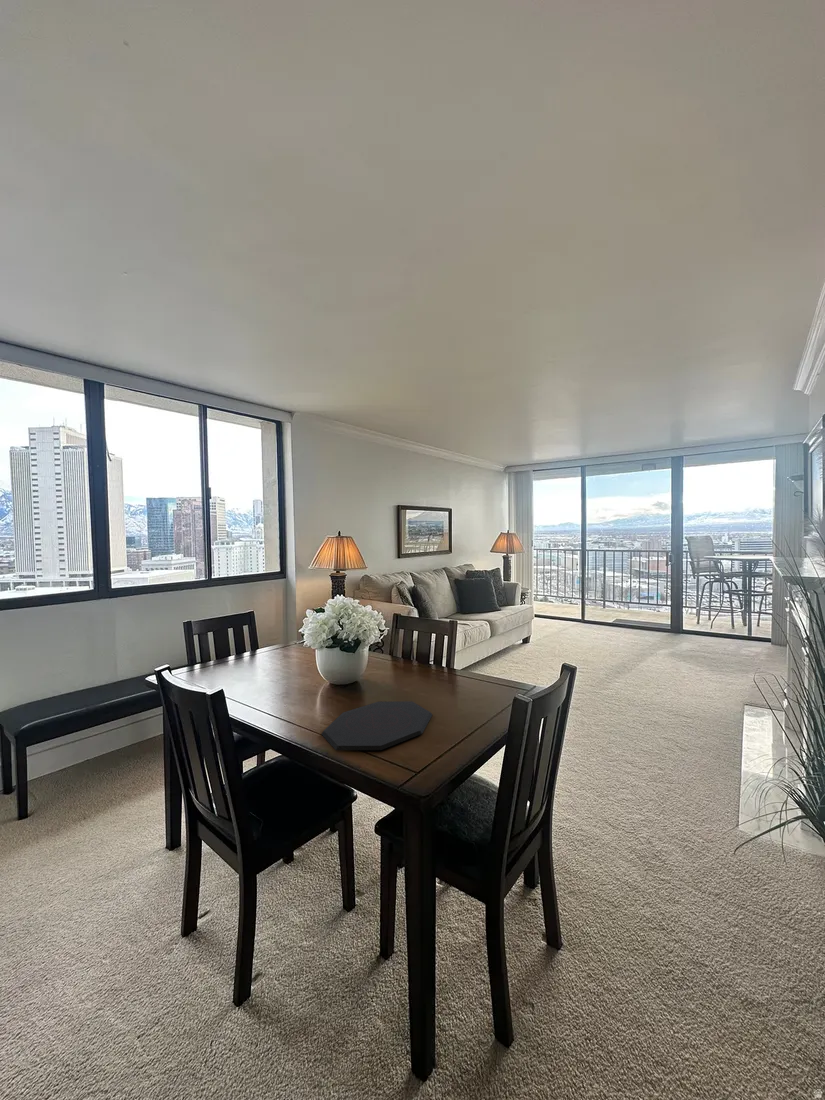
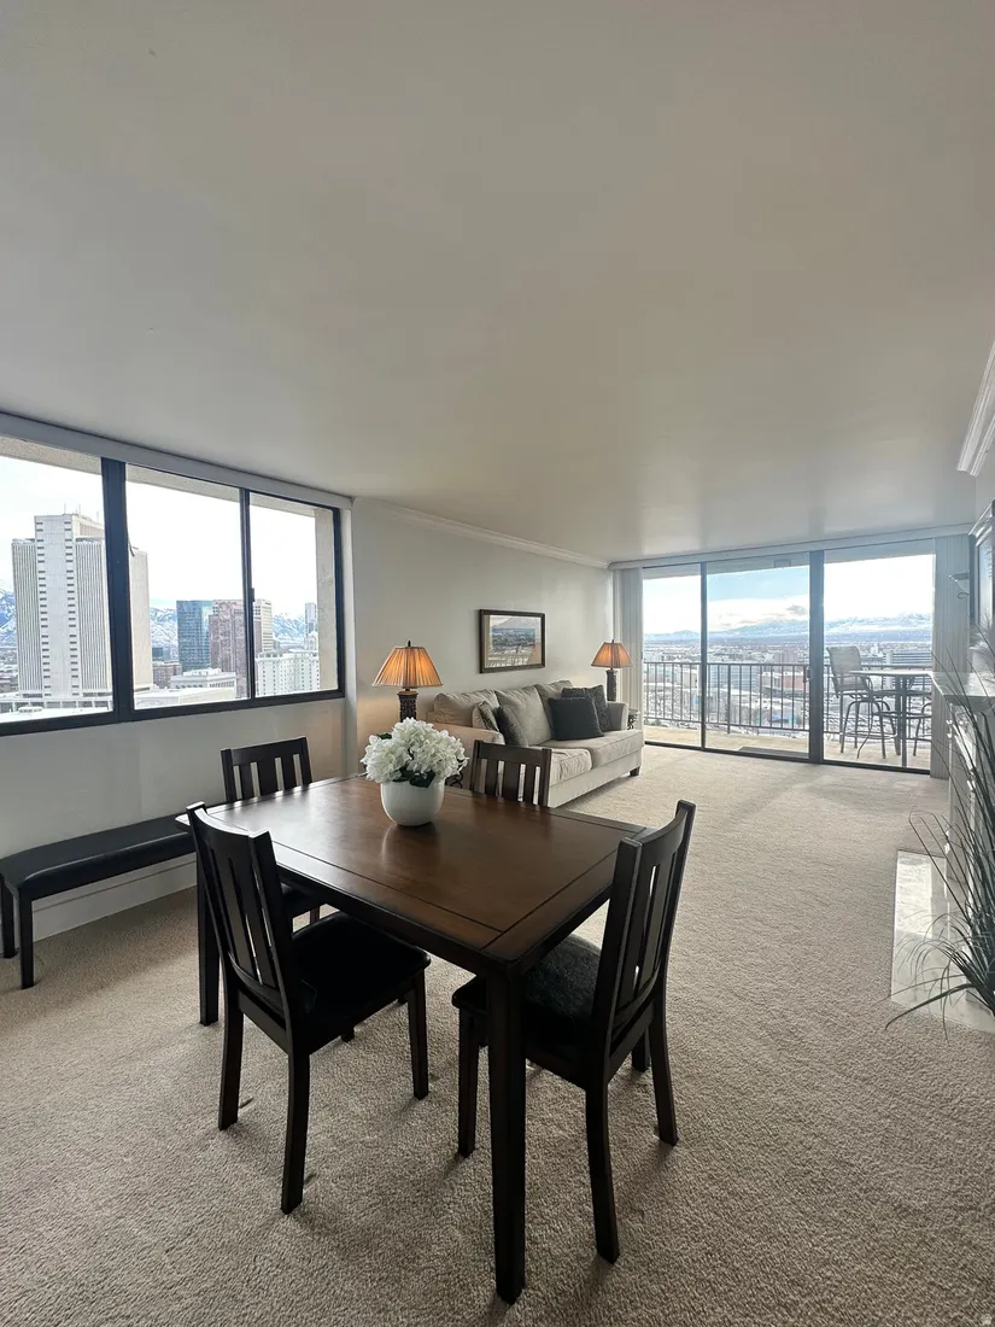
- placemat [321,700,433,751]
